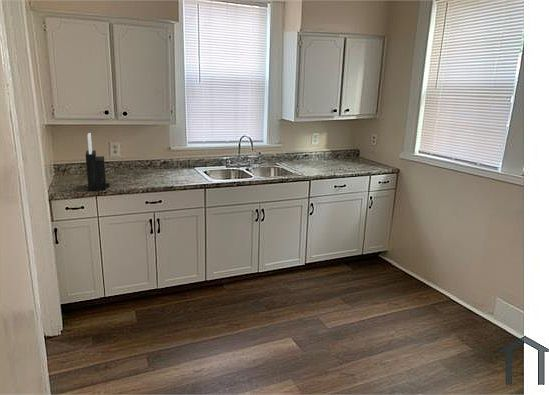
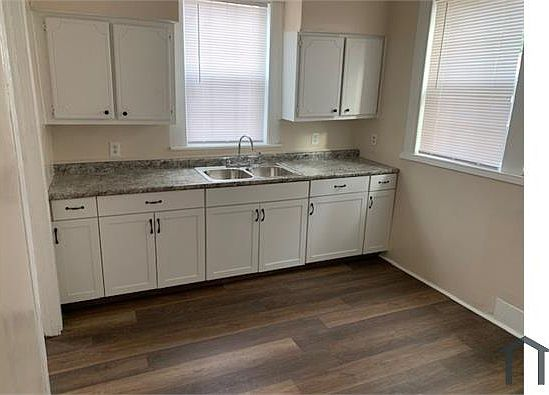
- knife block [85,132,111,192]
